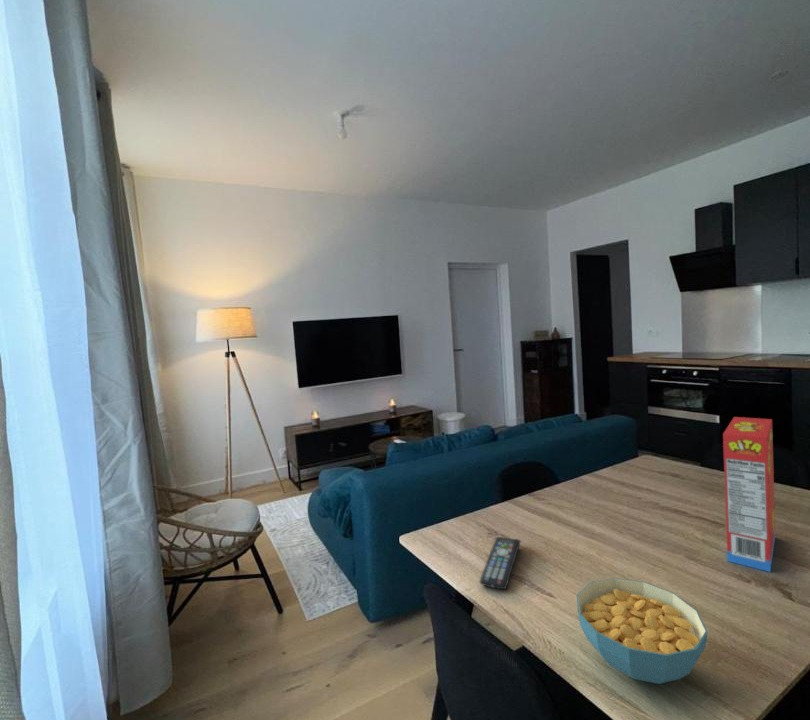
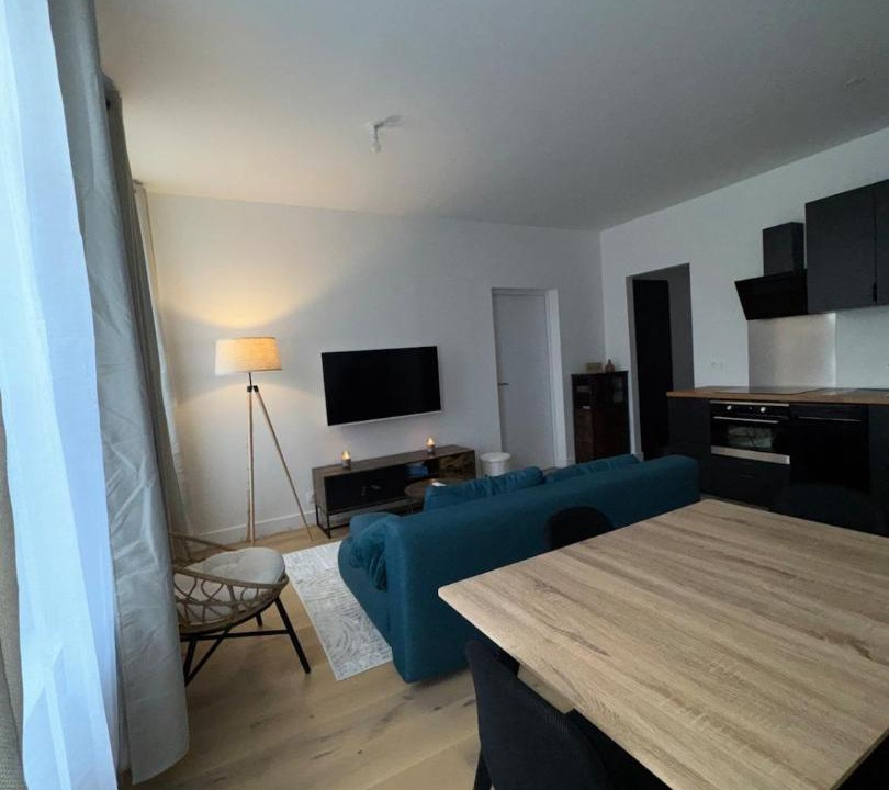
- remote control [478,536,522,590]
- cereal box [722,416,776,573]
- cereal bowl [576,577,708,685]
